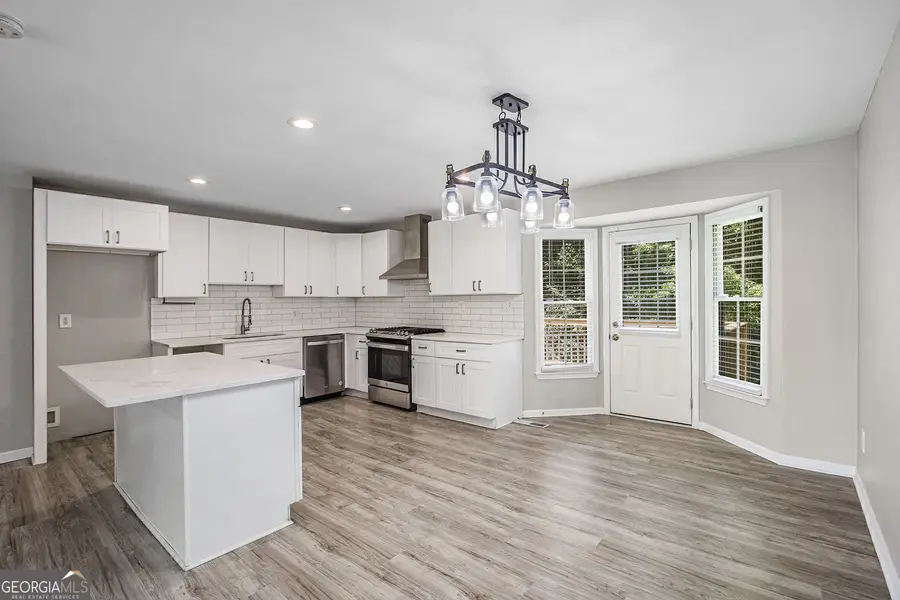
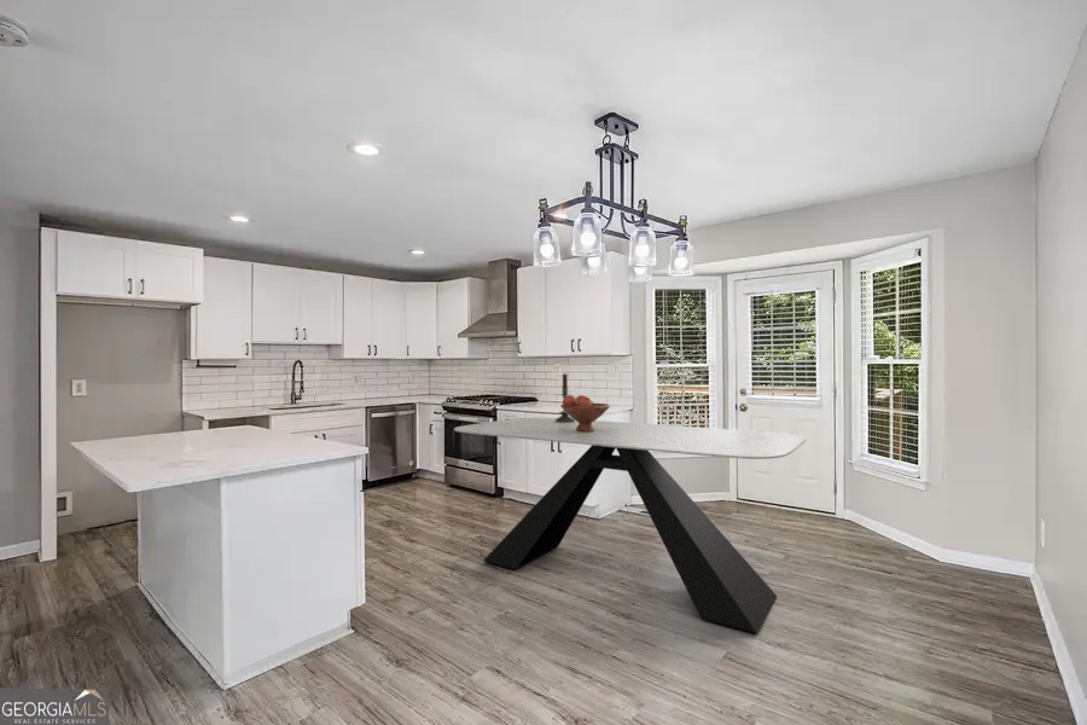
+ candle [556,371,575,423]
+ dining table [453,417,807,634]
+ fruit bowl [560,394,611,431]
